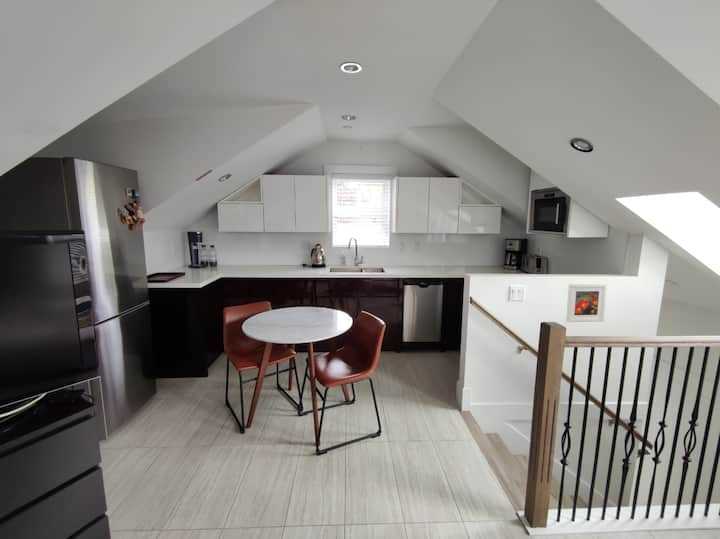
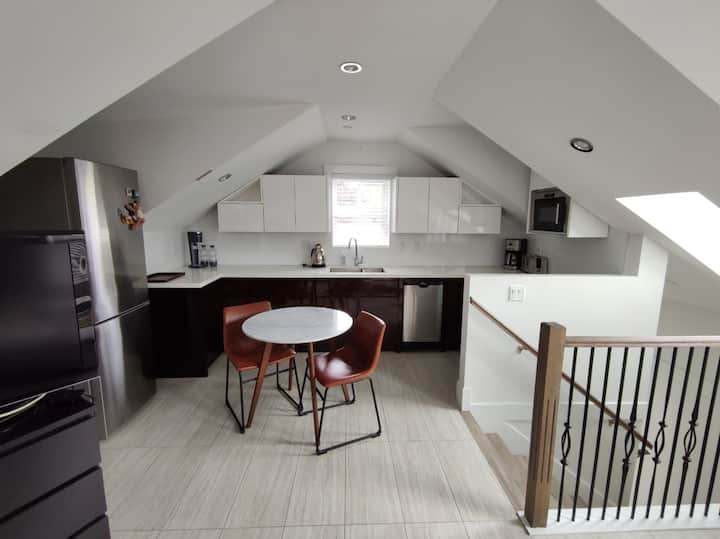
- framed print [565,283,608,323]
